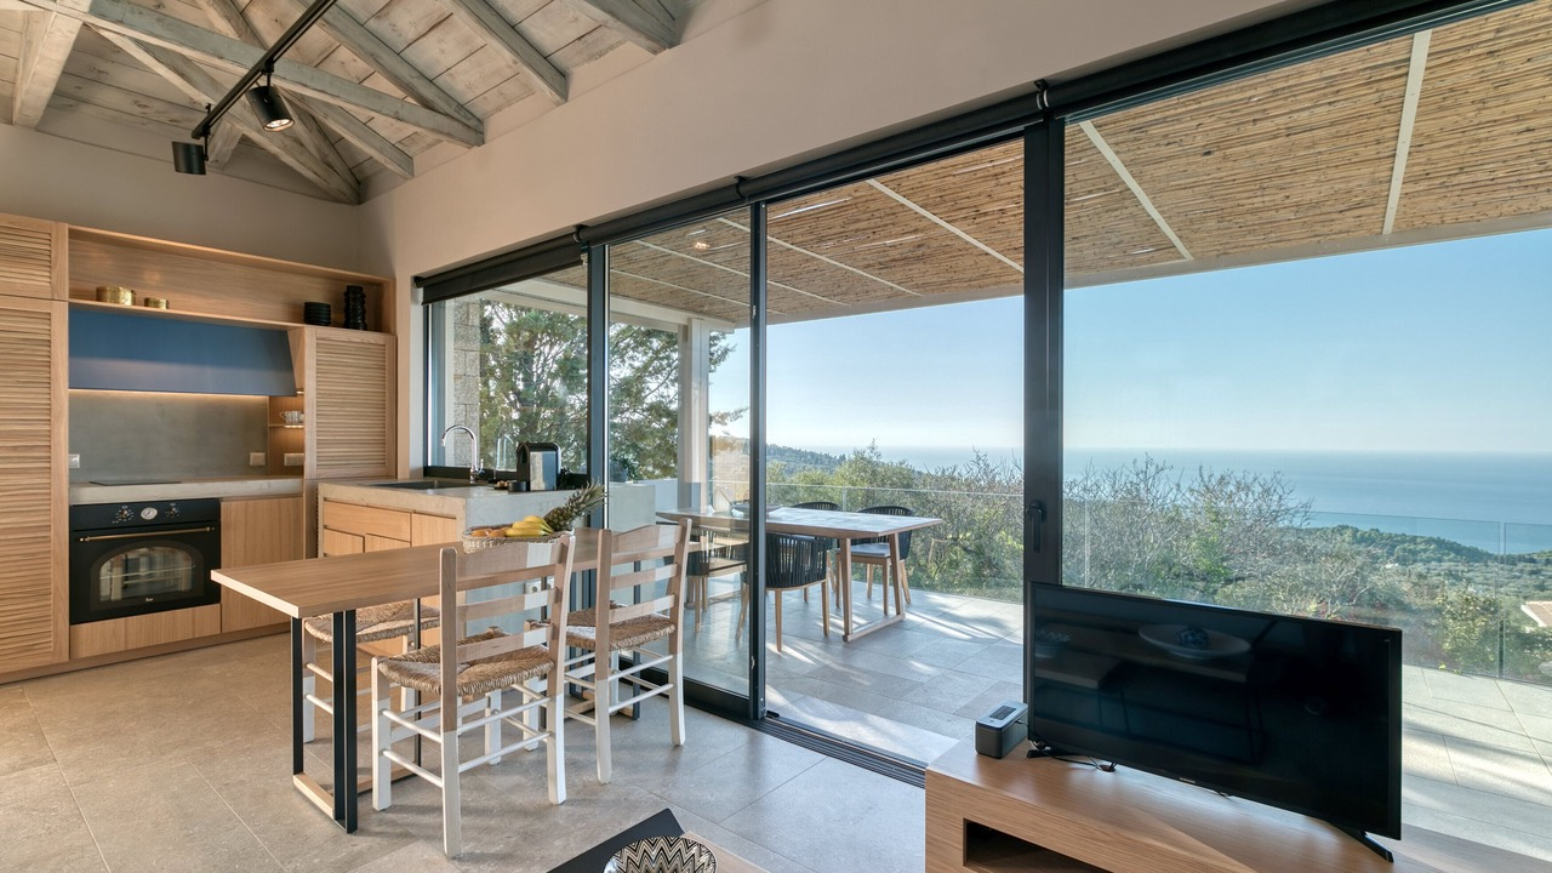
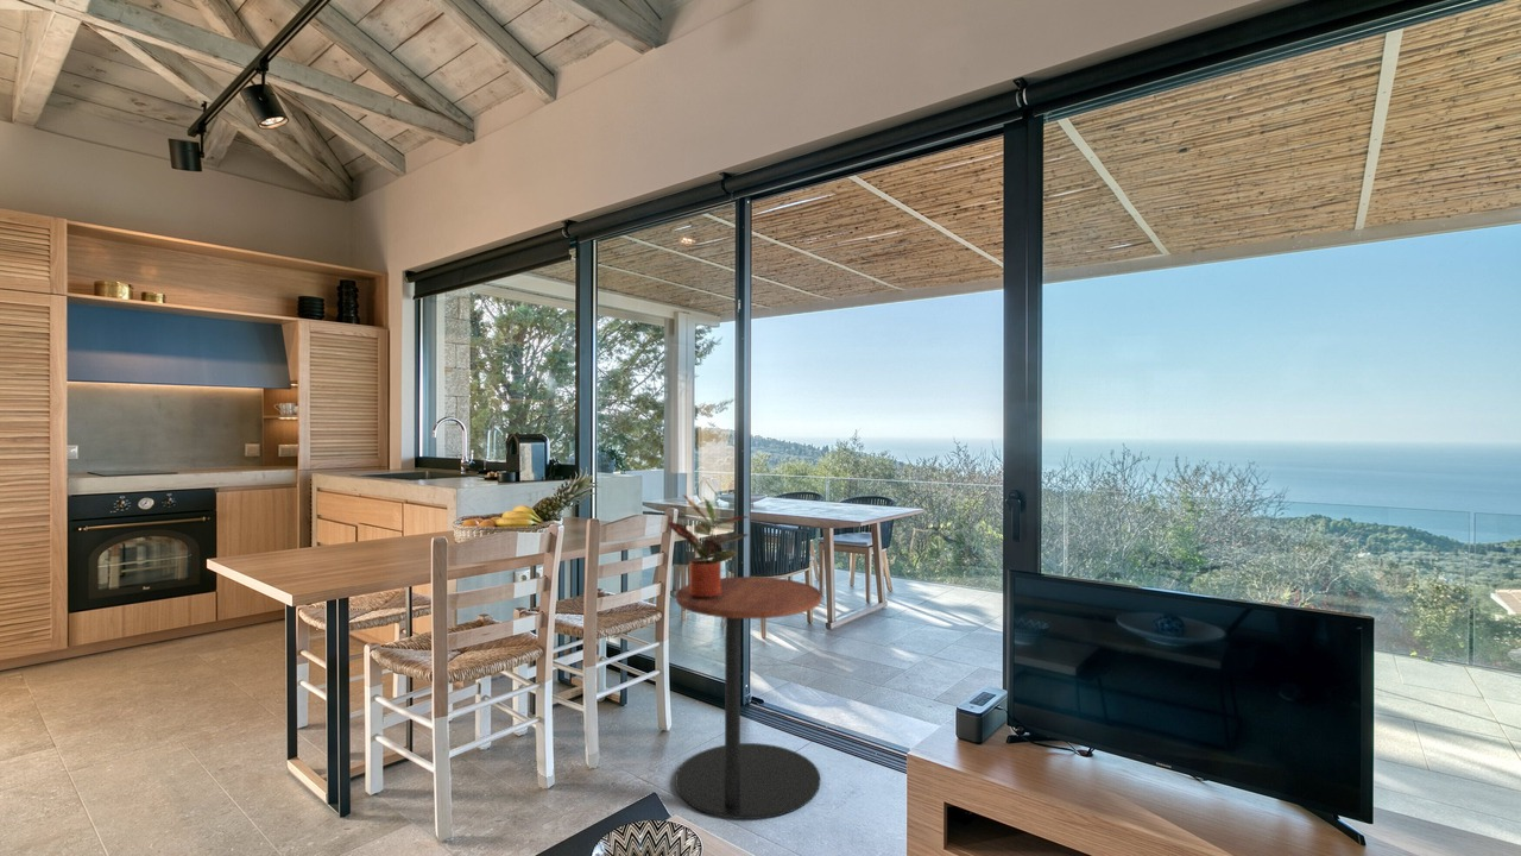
+ potted plant [667,492,752,598]
+ side table [674,575,822,820]
